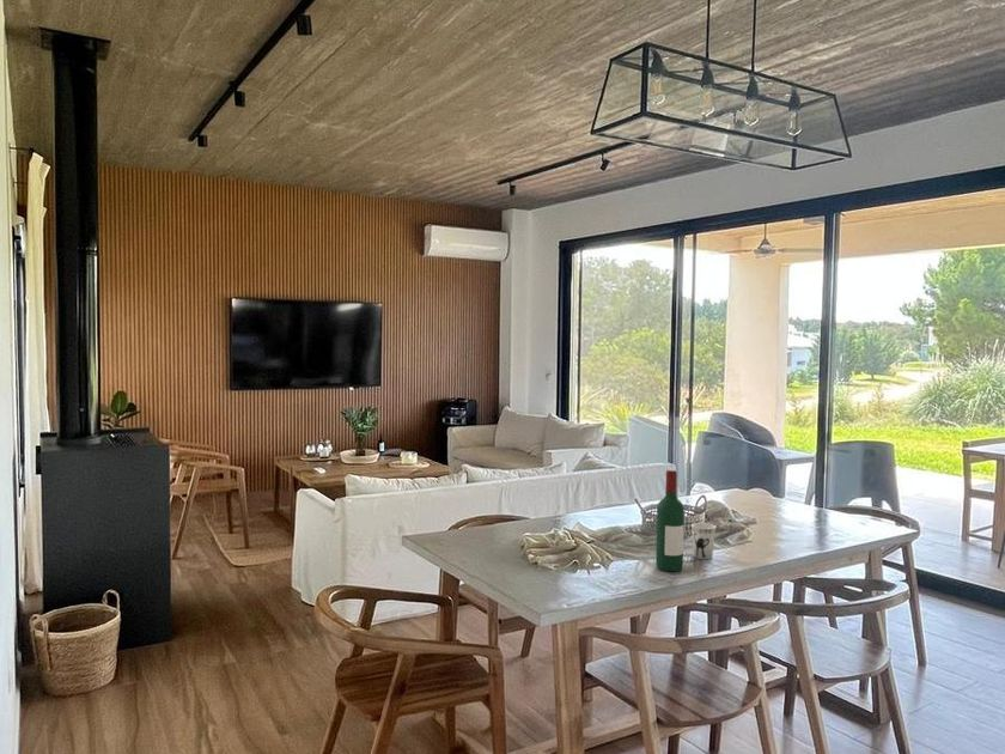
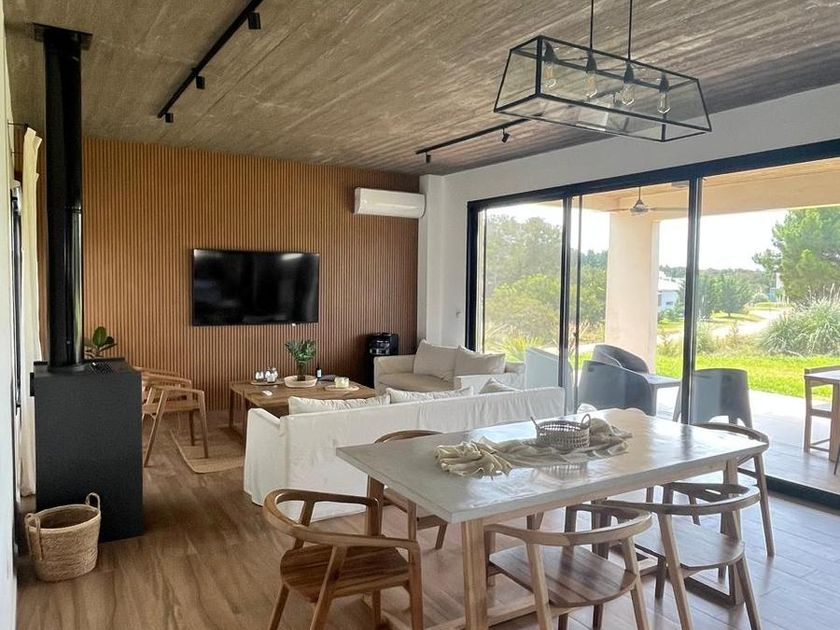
- cup [690,522,717,560]
- wine bottle [654,468,686,572]
